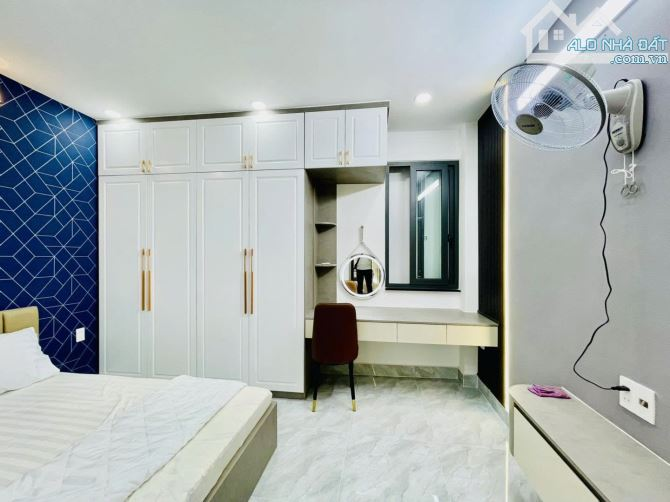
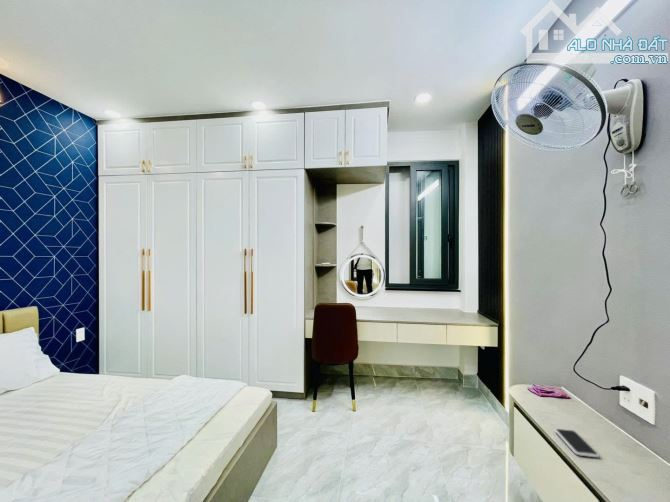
+ smartphone [554,428,600,458]
